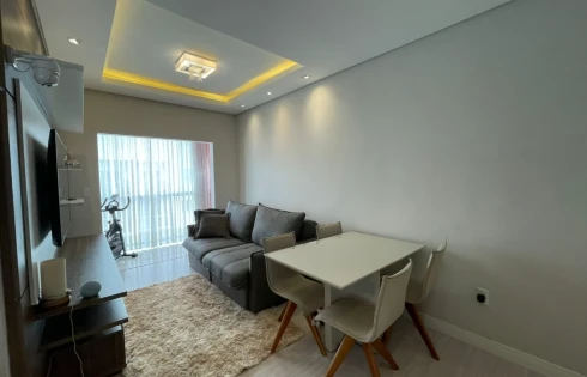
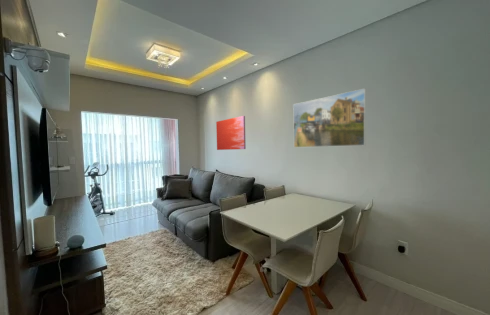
+ wall art [215,115,247,151]
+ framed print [292,87,367,148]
